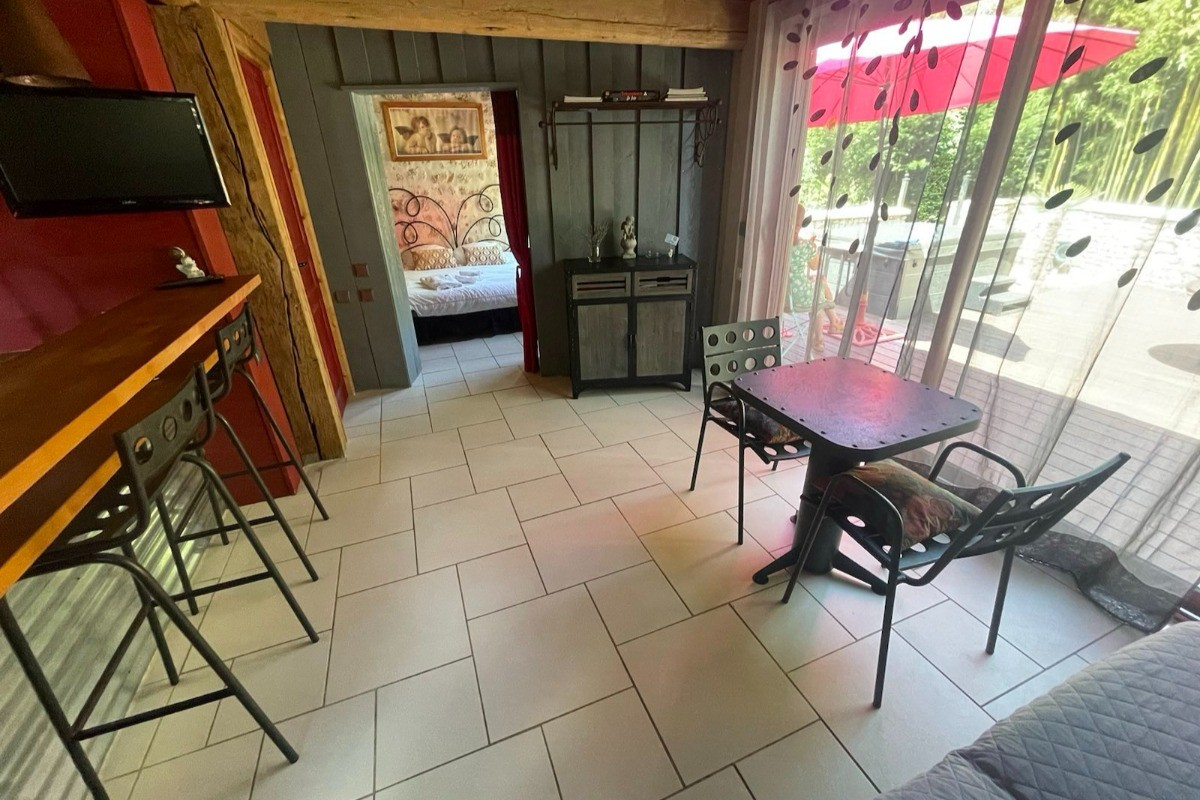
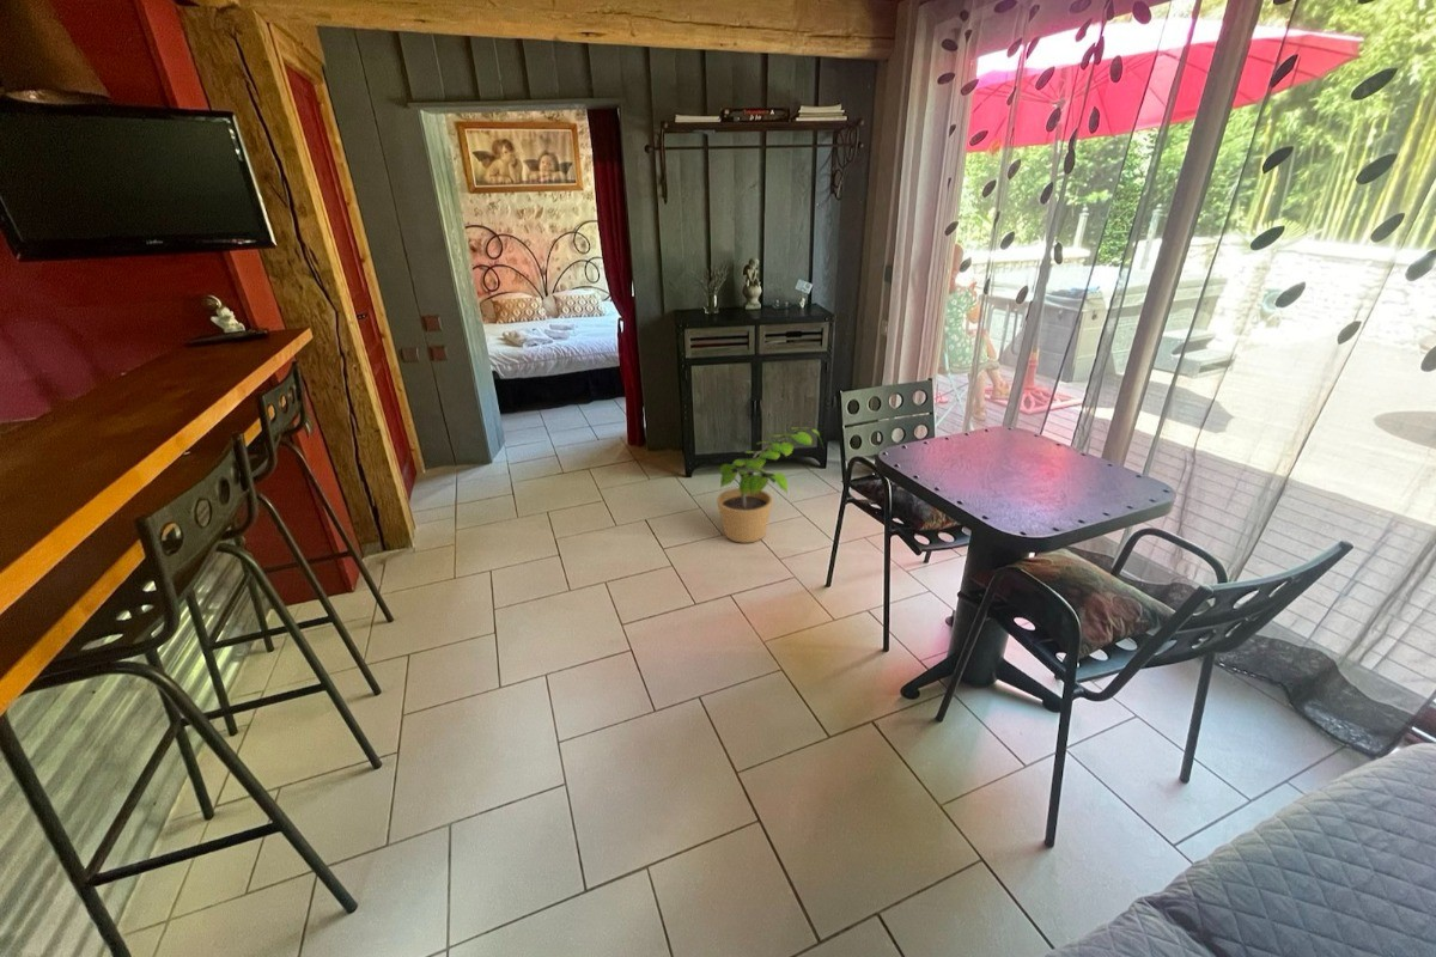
+ potted plant [716,426,825,544]
